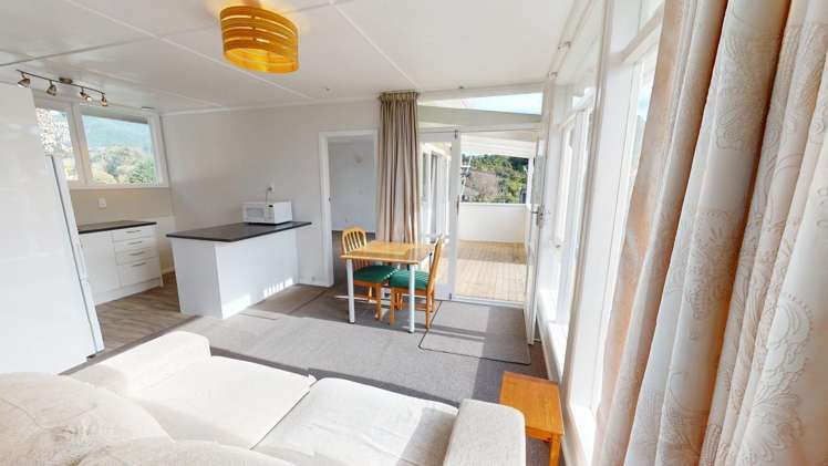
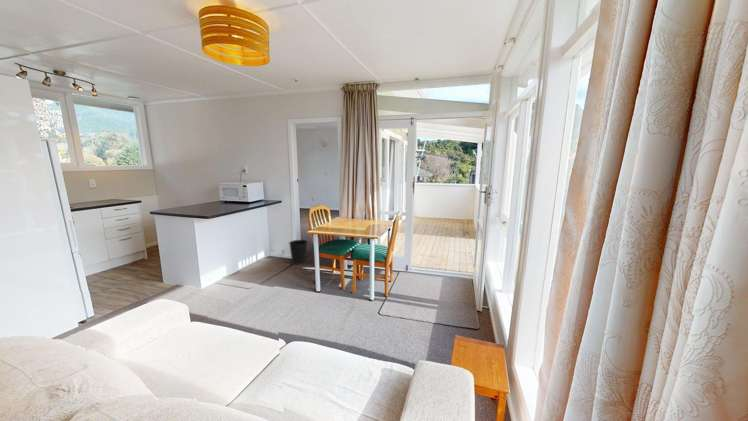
+ wastebasket [288,239,309,265]
